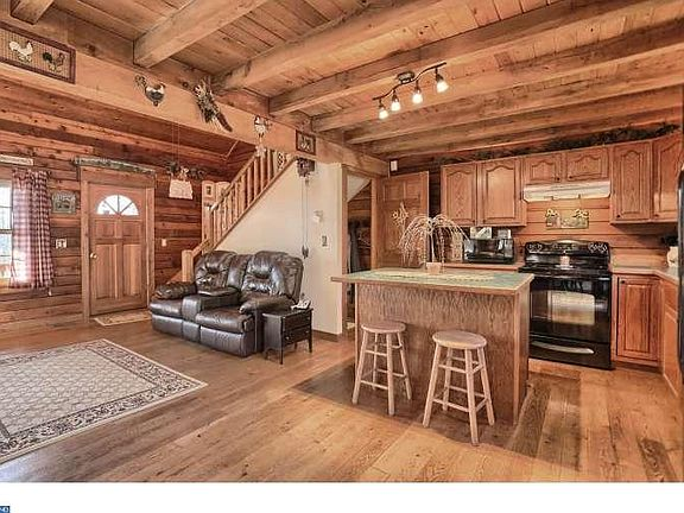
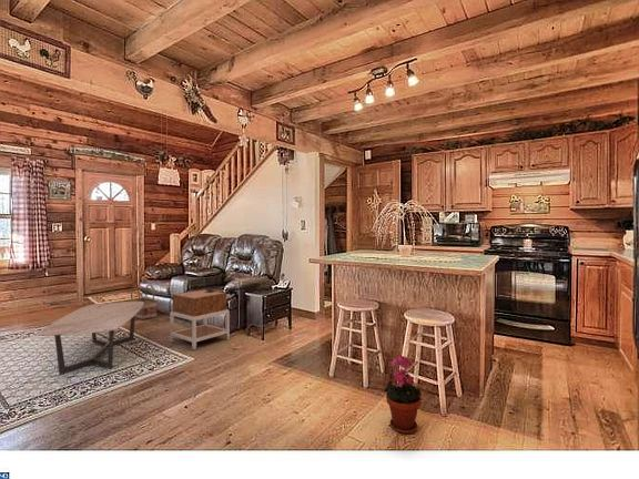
+ nightstand [169,288,231,350]
+ potted plant [383,355,423,435]
+ coffee table [37,300,144,375]
+ basket [128,283,159,320]
